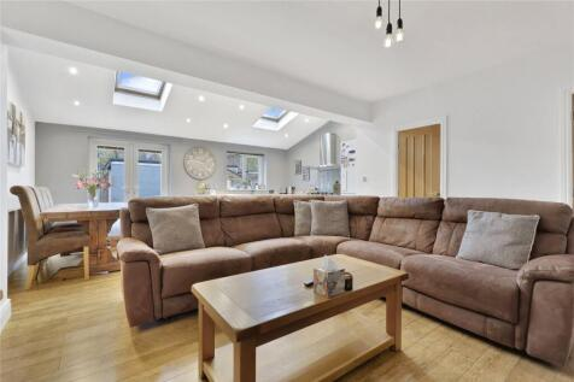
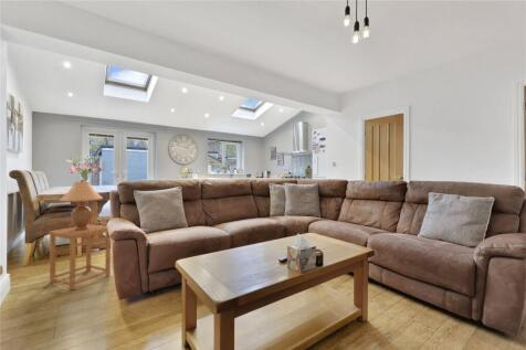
+ table lamp [59,179,104,230]
+ side table [48,223,112,290]
